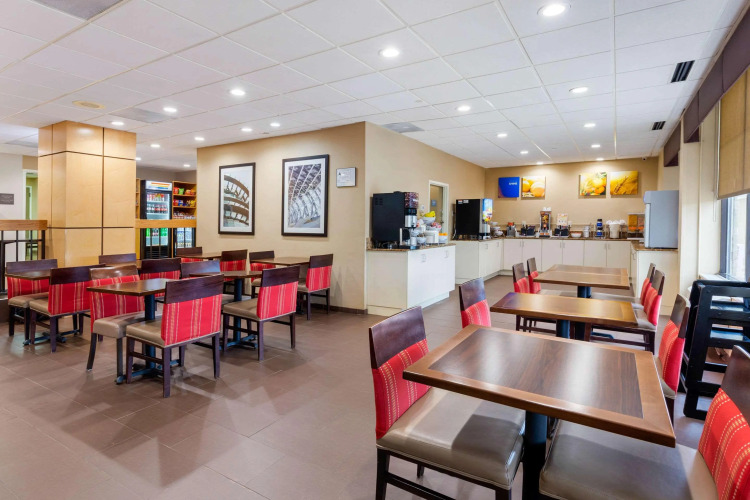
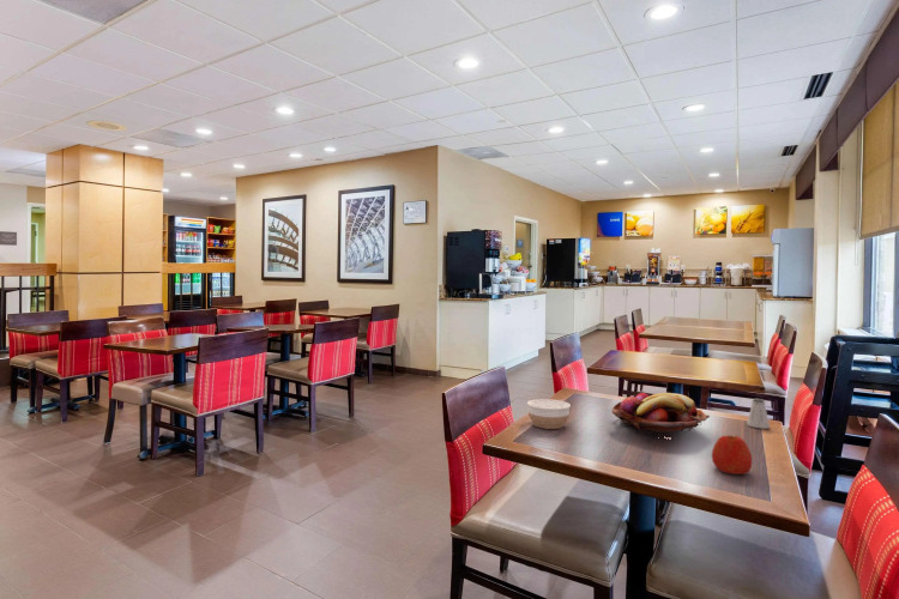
+ fruit basket [611,392,711,440]
+ saltshaker [746,398,771,430]
+ bowl [526,398,572,430]
+ apple [711,435,753,476]
